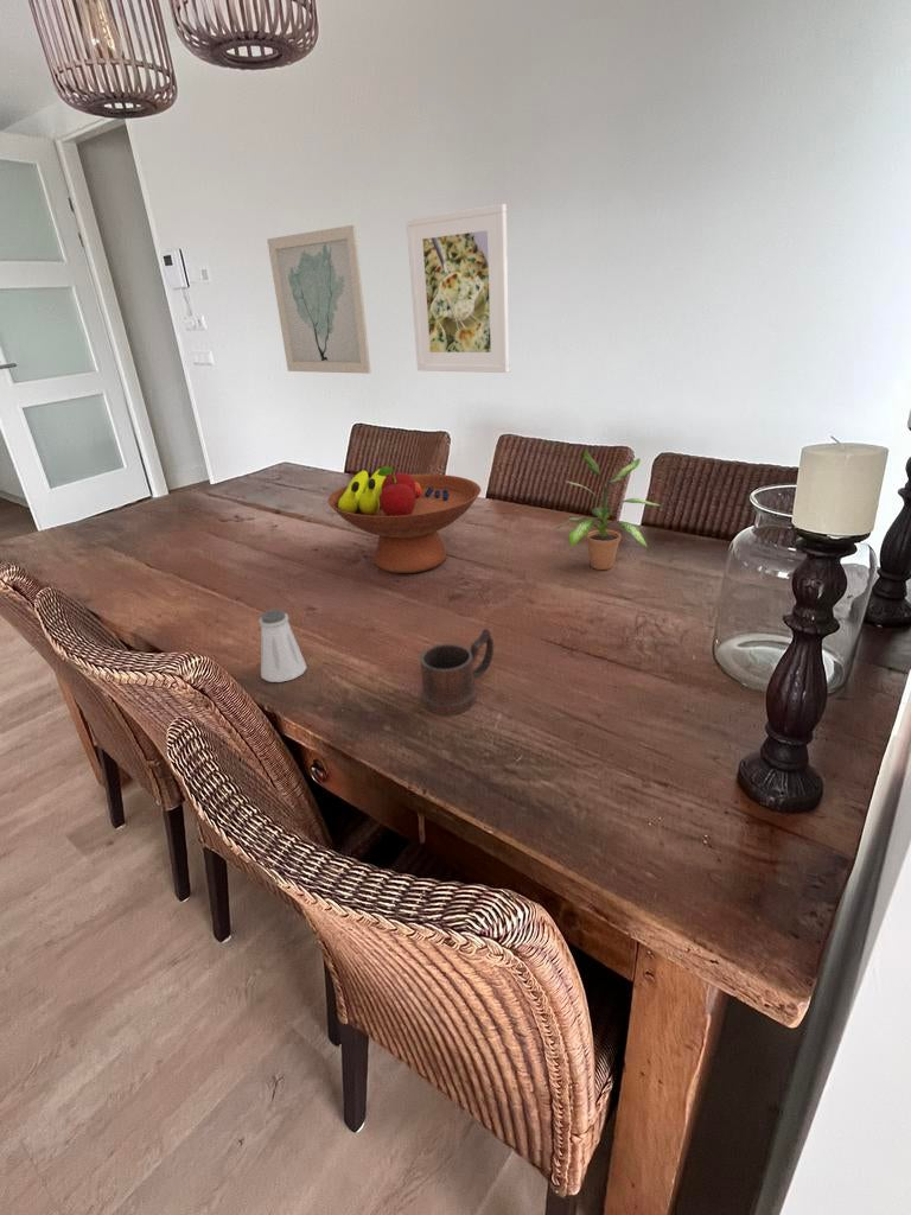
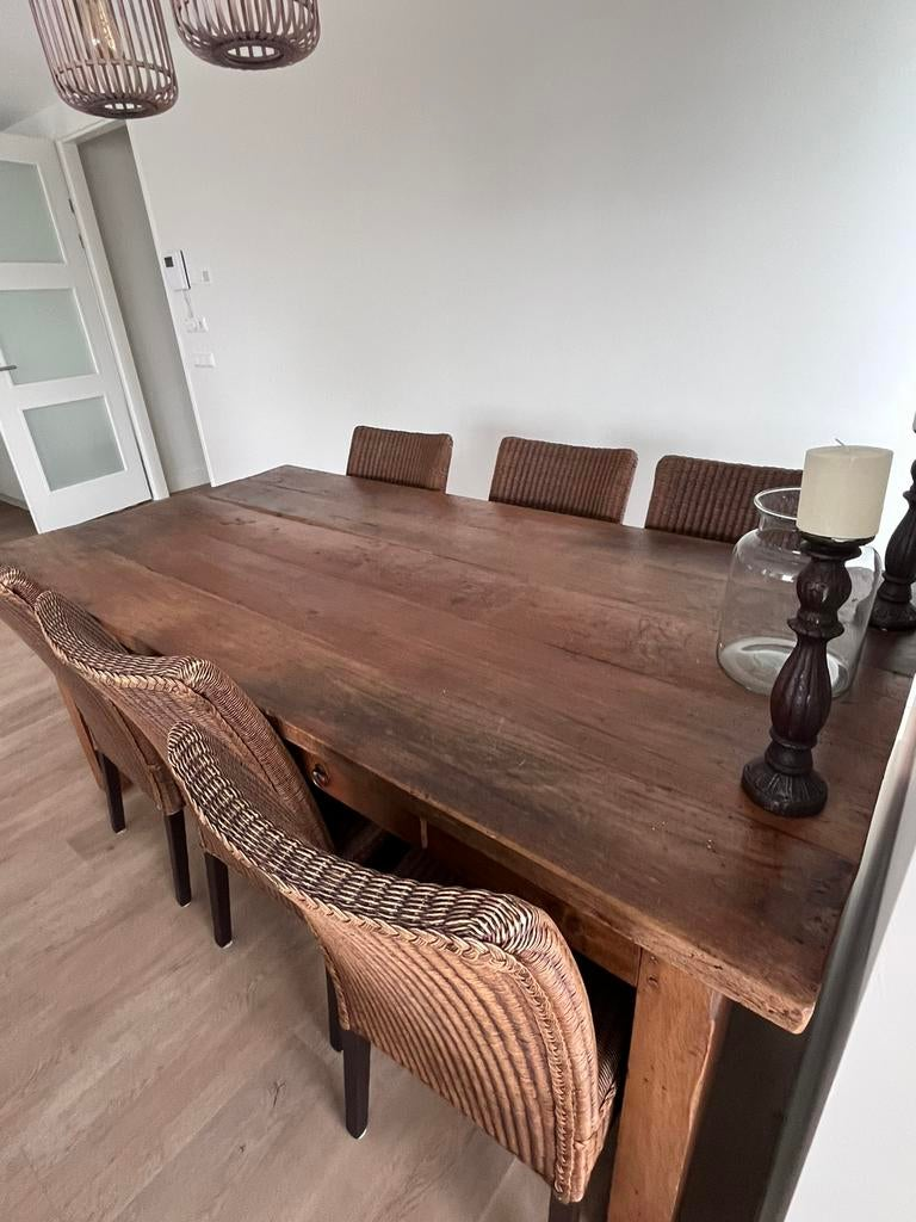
- fruit bowl [326,465,482,574]
- wall art [266,224,371,375]
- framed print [406,203,510,374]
- saltshaker [257,609,308,683]
- potted plant [555,449,661,571]
- mug [419,628,496,715]
